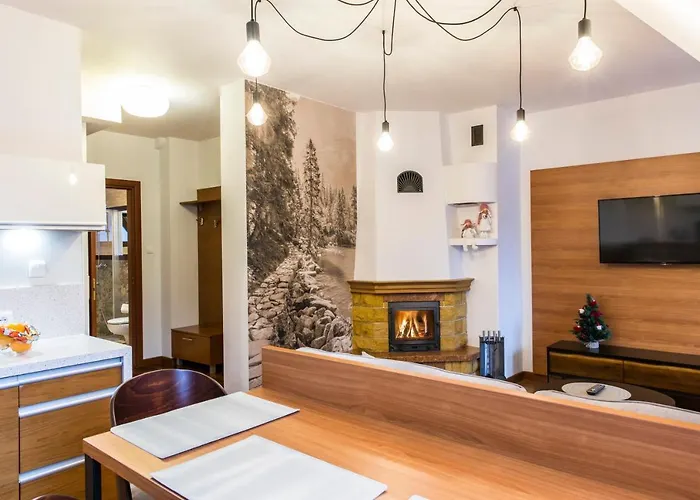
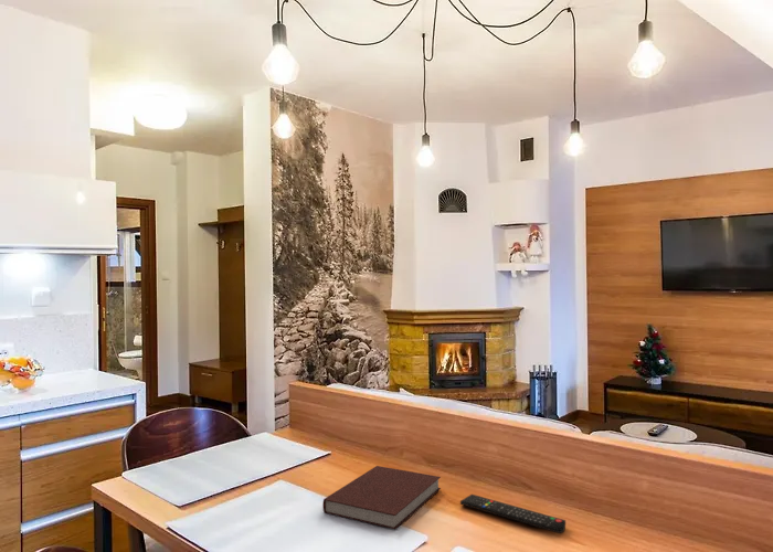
+ notebook [321,465,442,530]
+ remote control [459,493,566,534]
